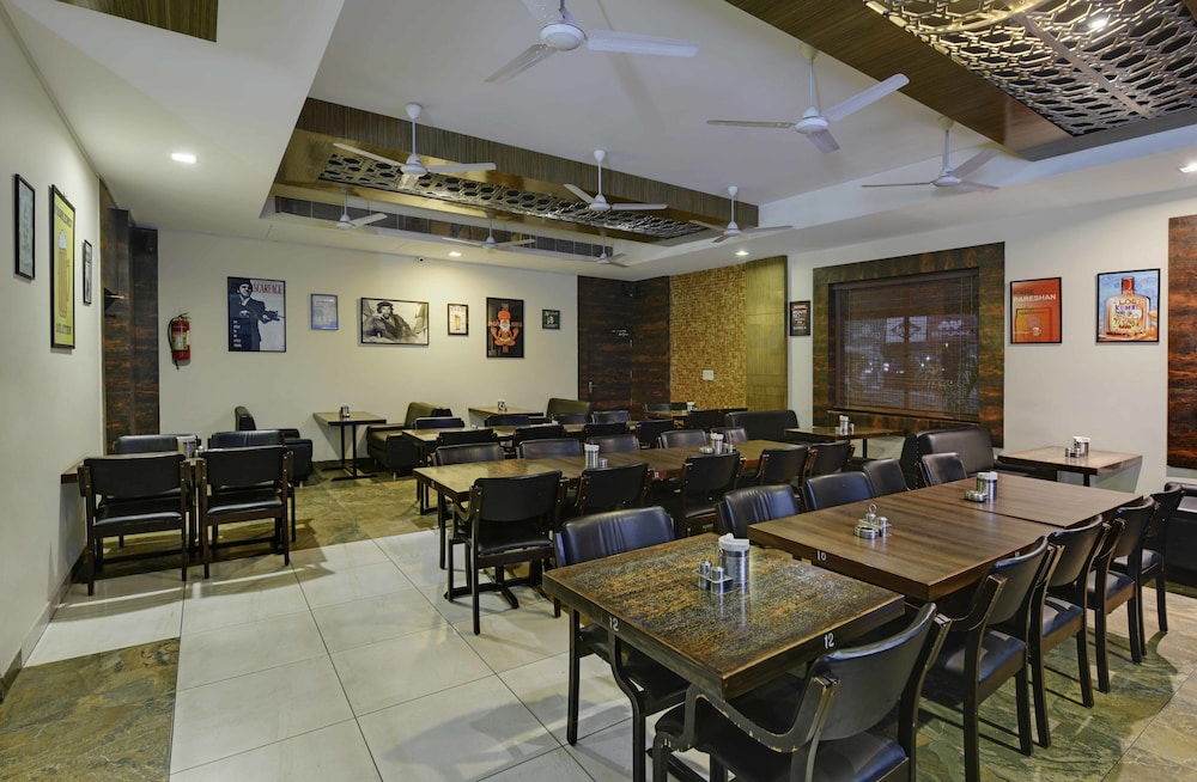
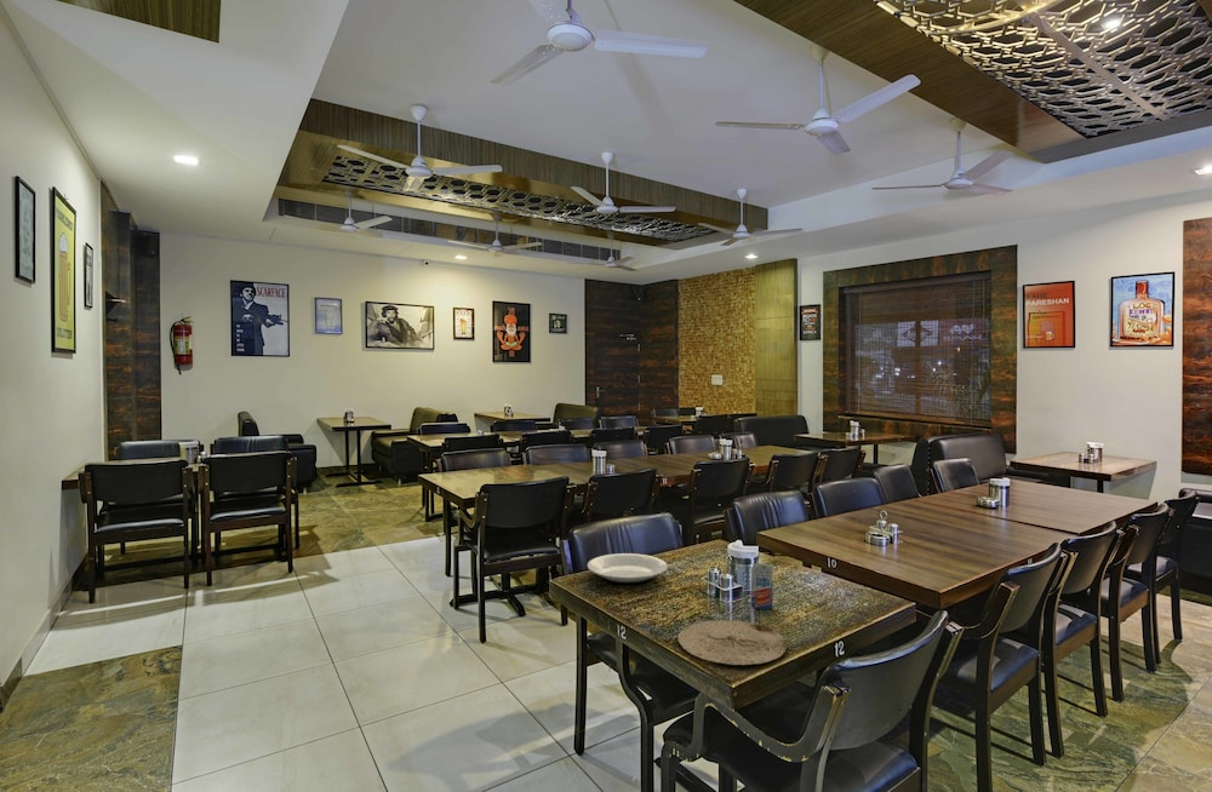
+ plate [678,619,788,666]
+ beverage can [750,562,774,610]
+ plate [587,552,668,586]
